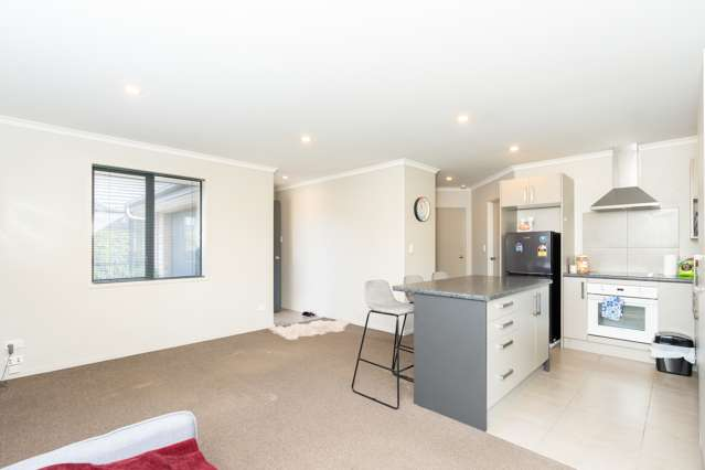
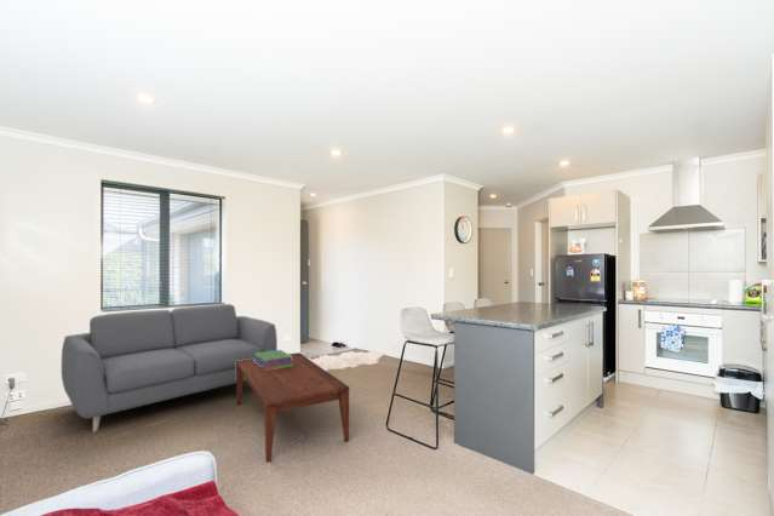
+ sofa [61,303,279,432]
+ coffee table [235,351,350,464]
+ stack of books [253,349,293,371]
